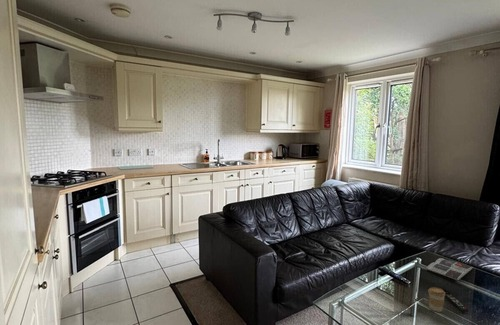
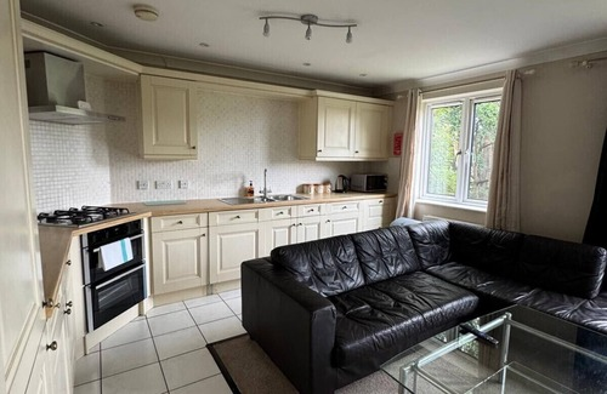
- magazine [425,257,474,281]
- coffee cup [427,287,446,313]
- remote control [442,288,469,313]
